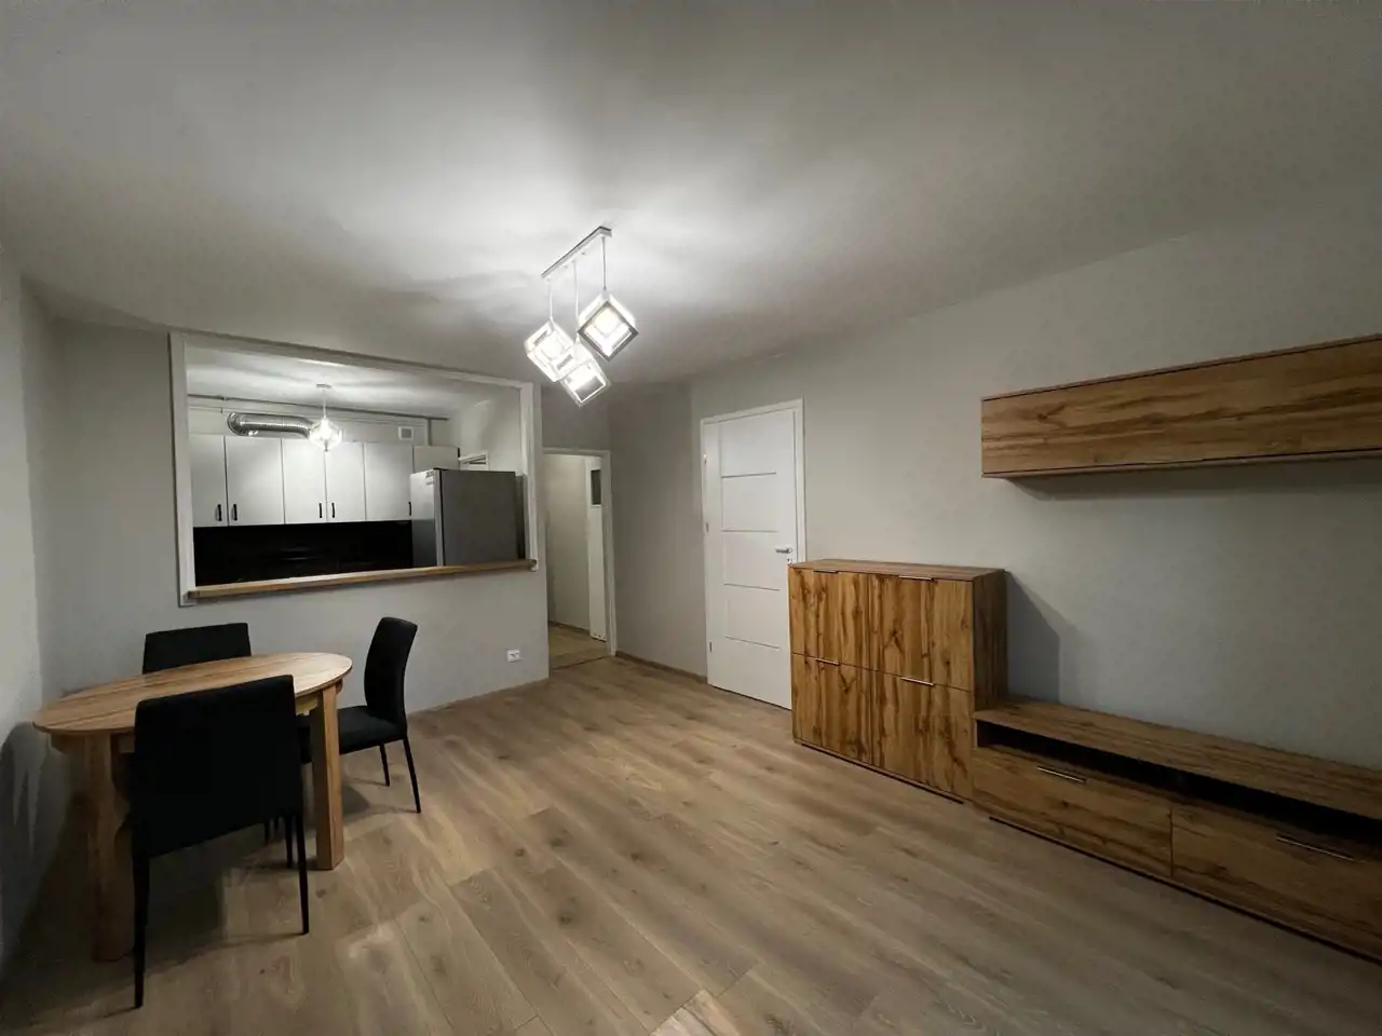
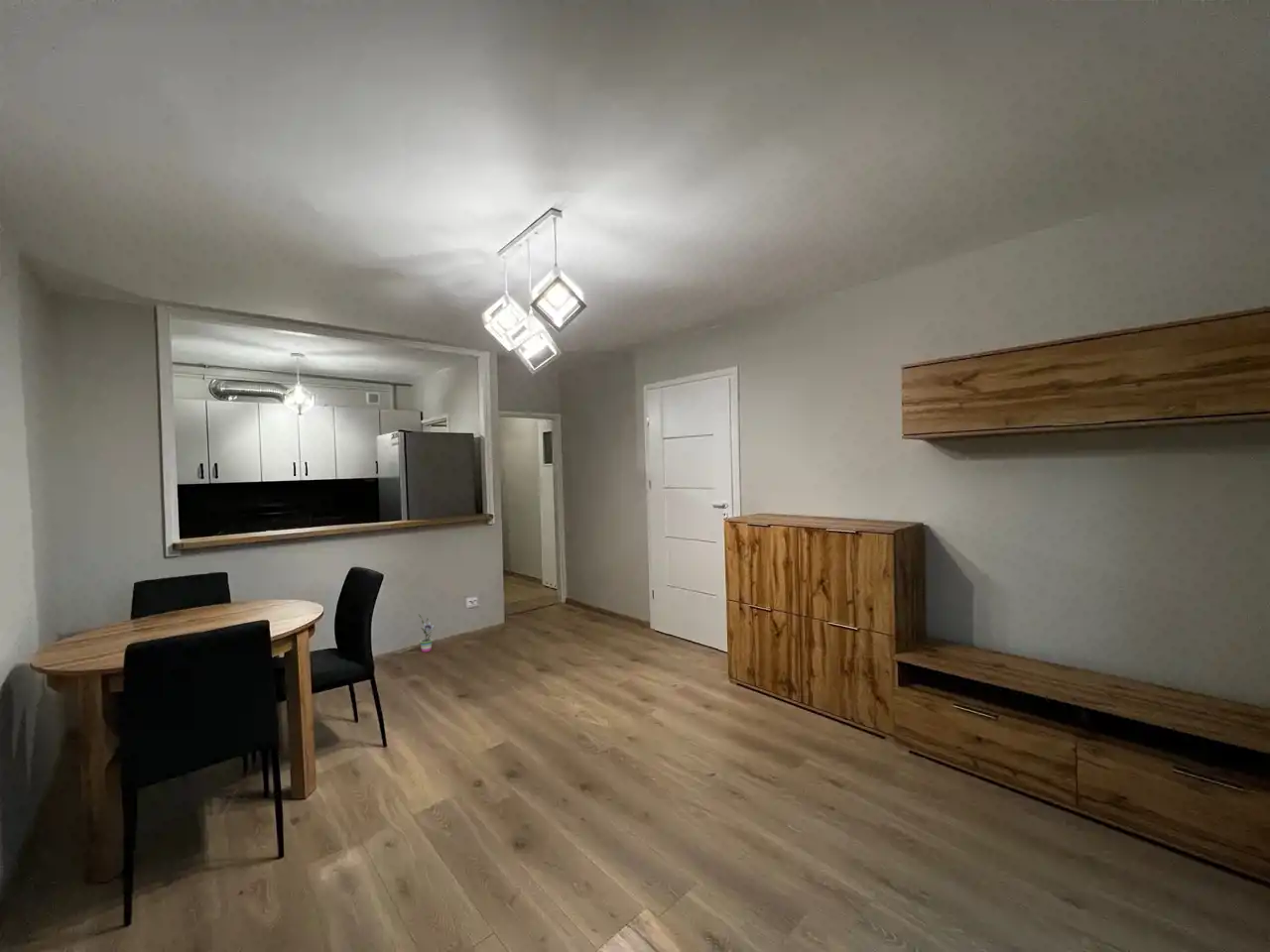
+ potted plant [418,614,436,654]
